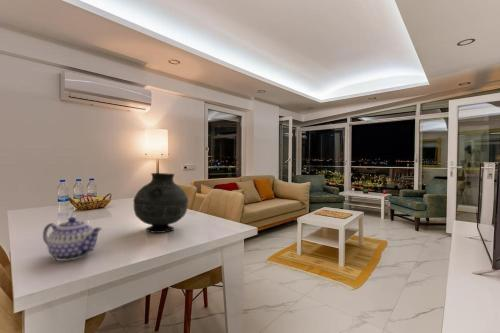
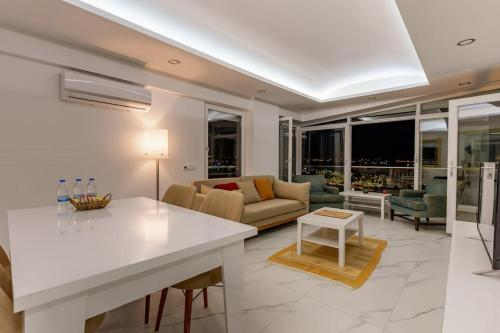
- teapot [42,216,103,262]
- vase [132,172,189,234]
